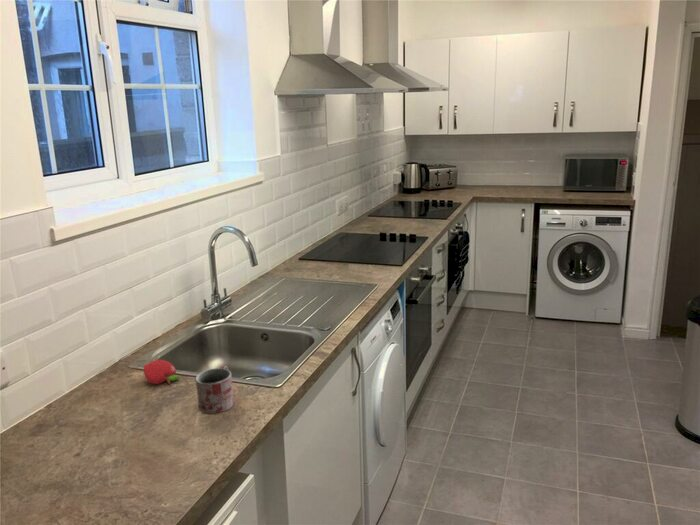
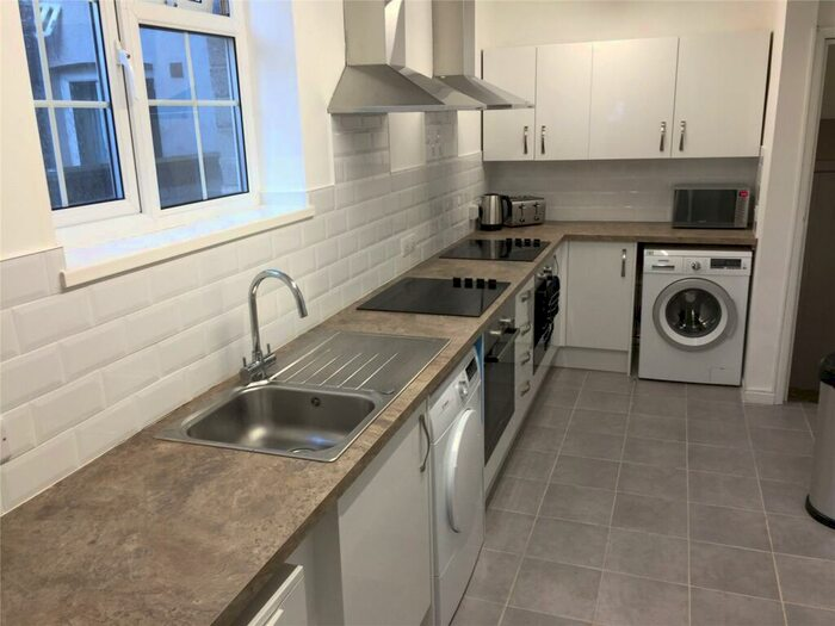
- fruit [142,359,180,385]
- mug [195,365,235,414]
